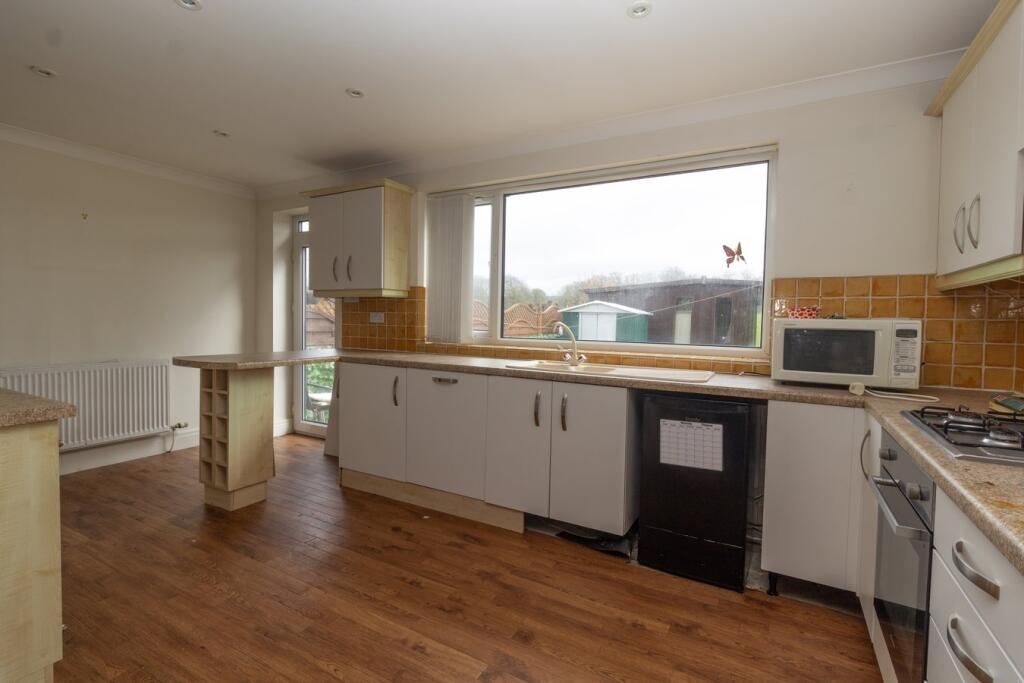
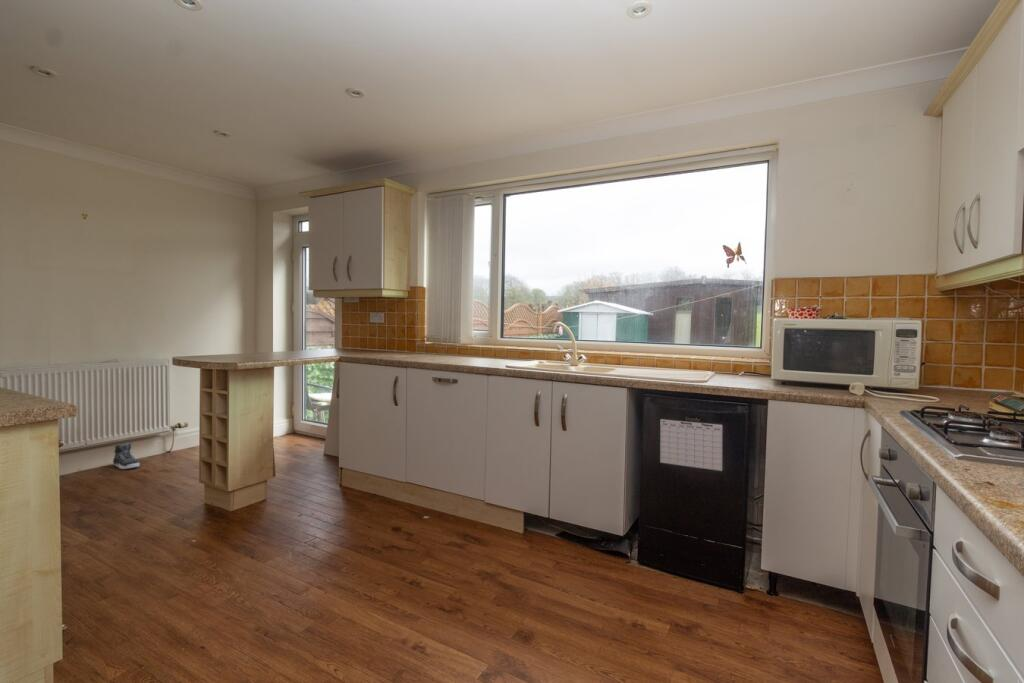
+ sneaker [112,442,141,470]
